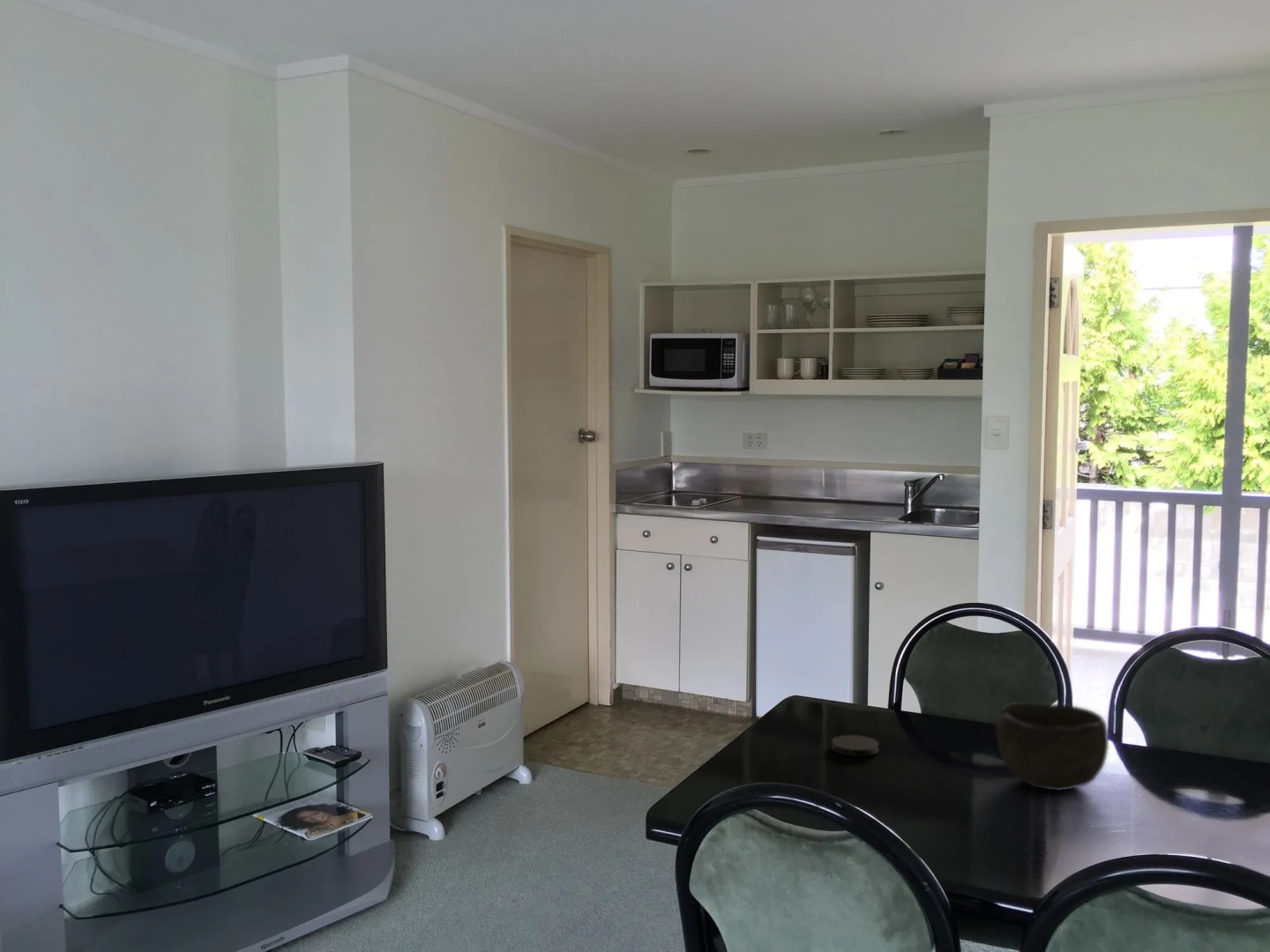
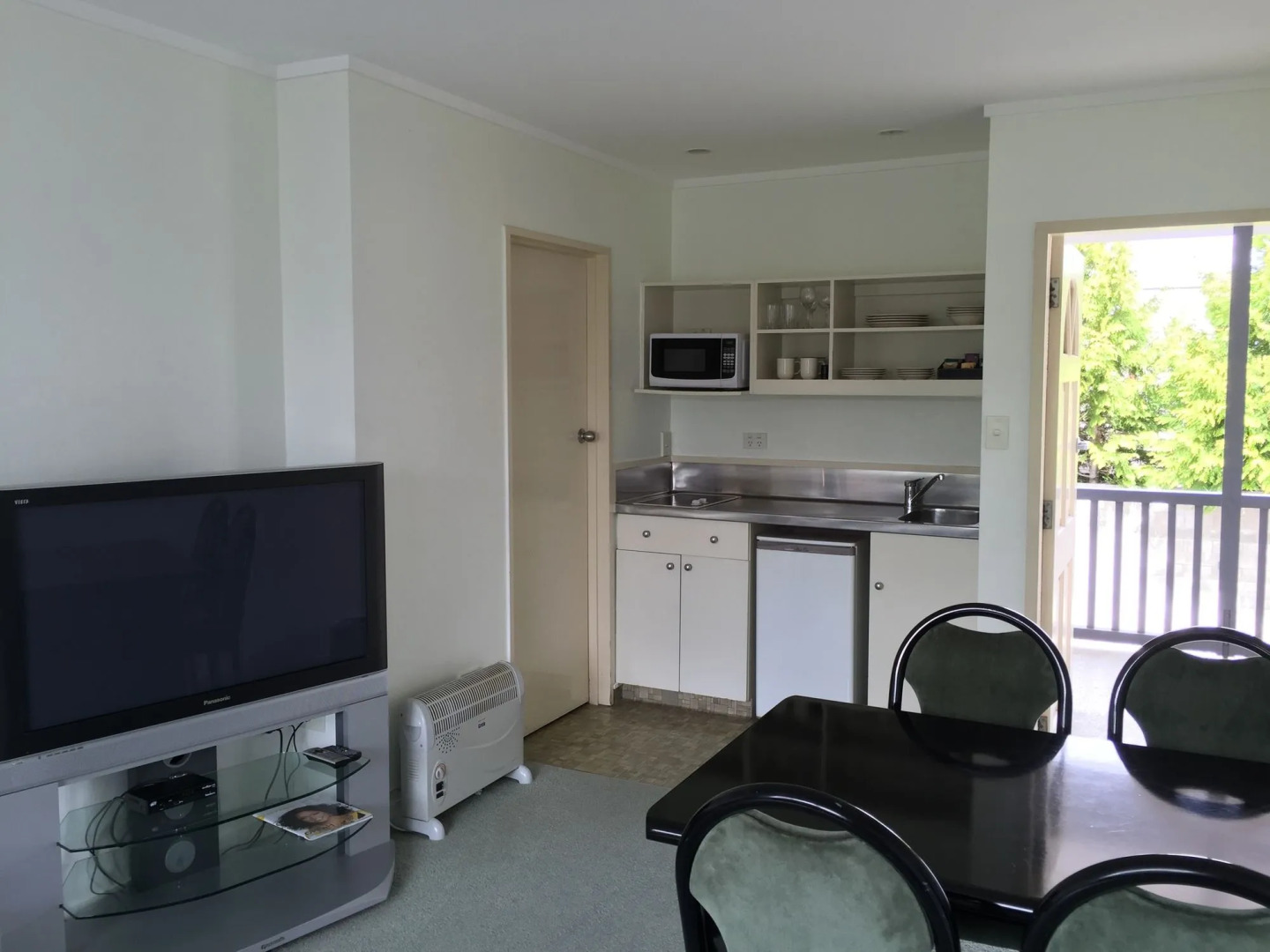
- coaster [831,734,880,757]
- bowl [996,703,1109,792]
